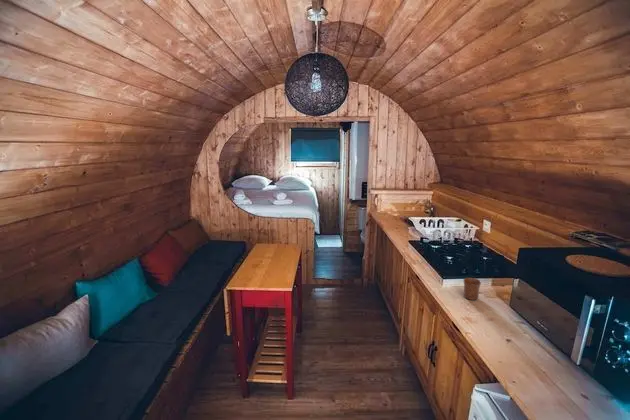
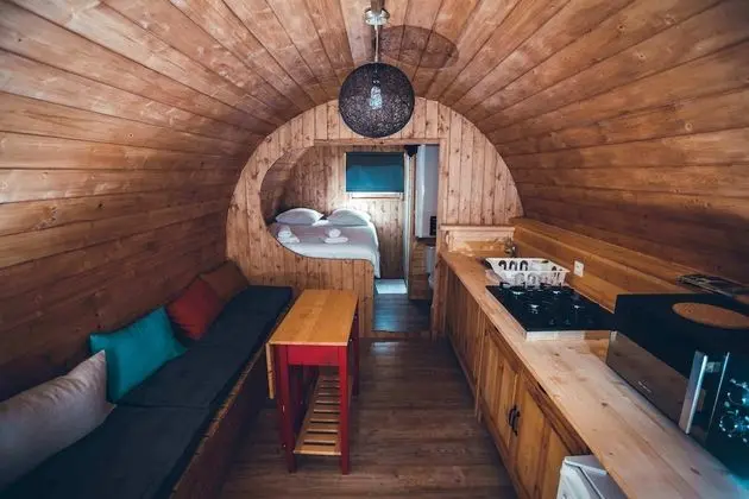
- mug [462,277,482,301]
